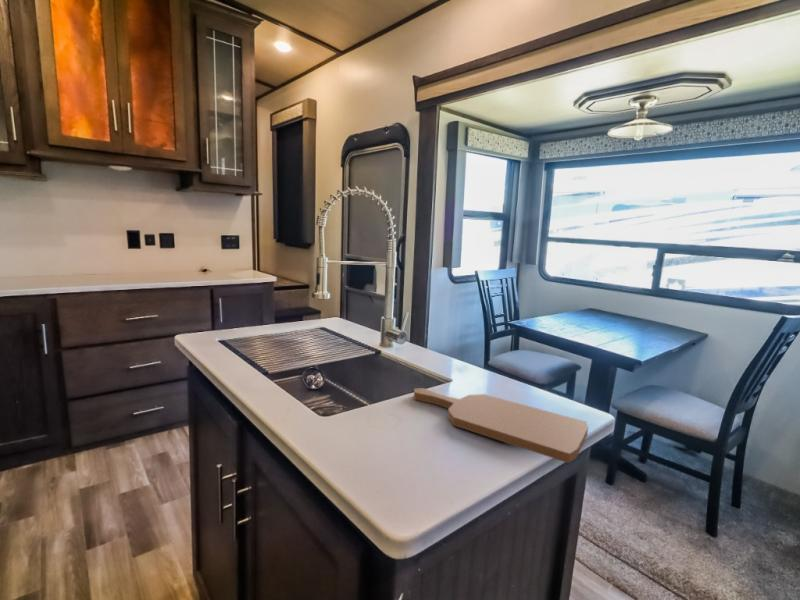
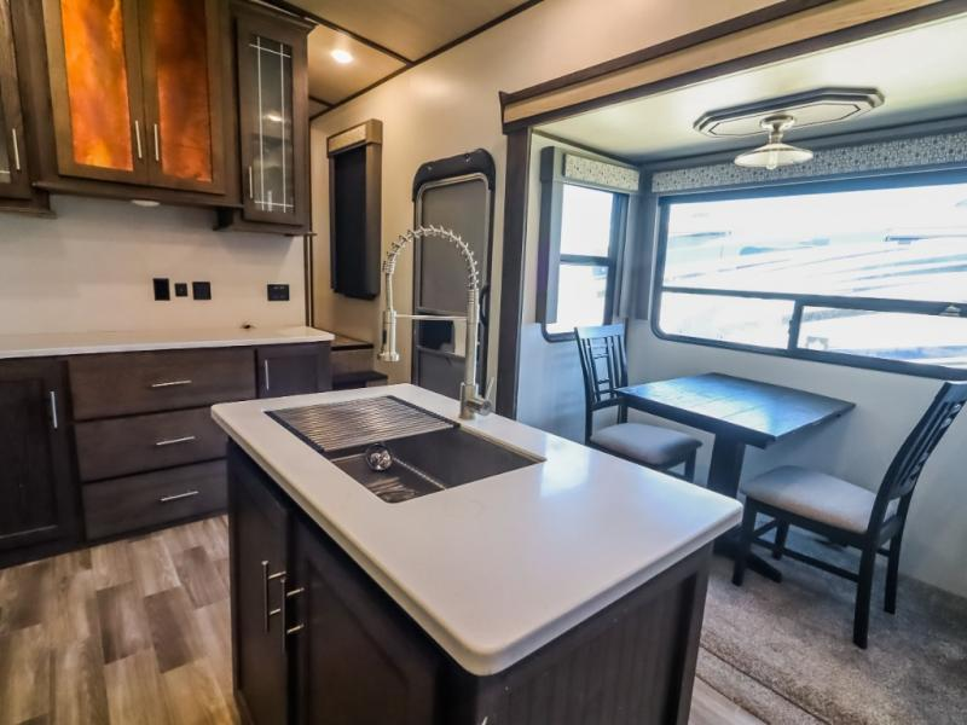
- cutting board [413,387,589,464]
